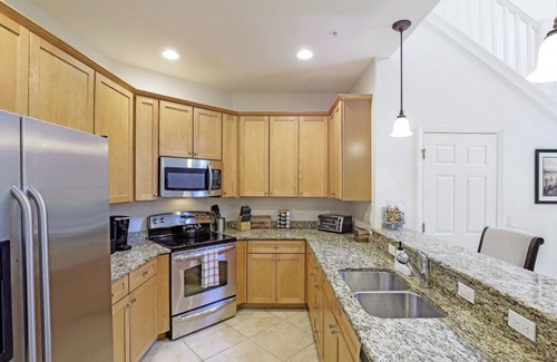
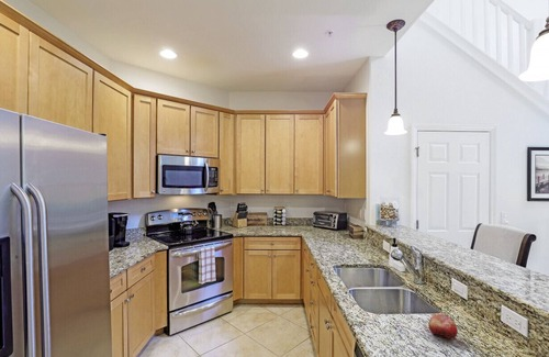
+ fruit [427,313,459,341]
